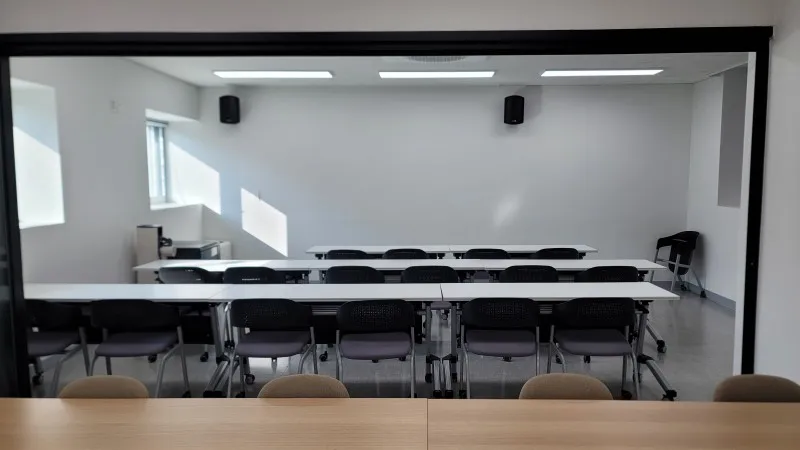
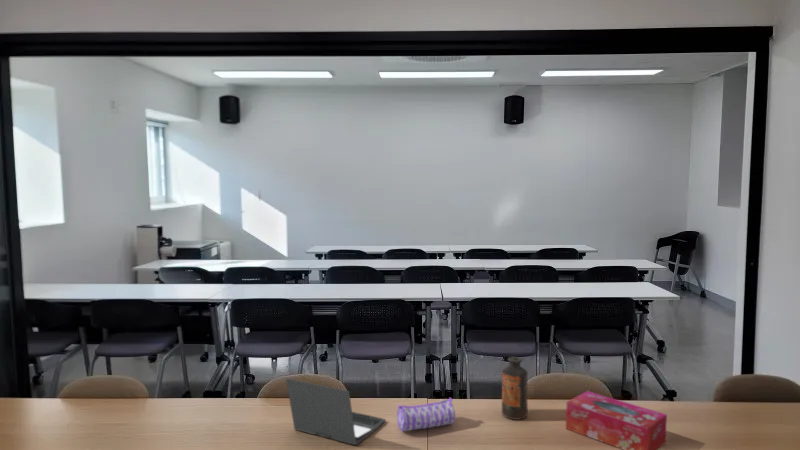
+ pencil case [396,397,456,432]
+ bottle [501,356,529,421]
+ tissue box [565,390,668,450]
+ laptop [285,377,387,446]
